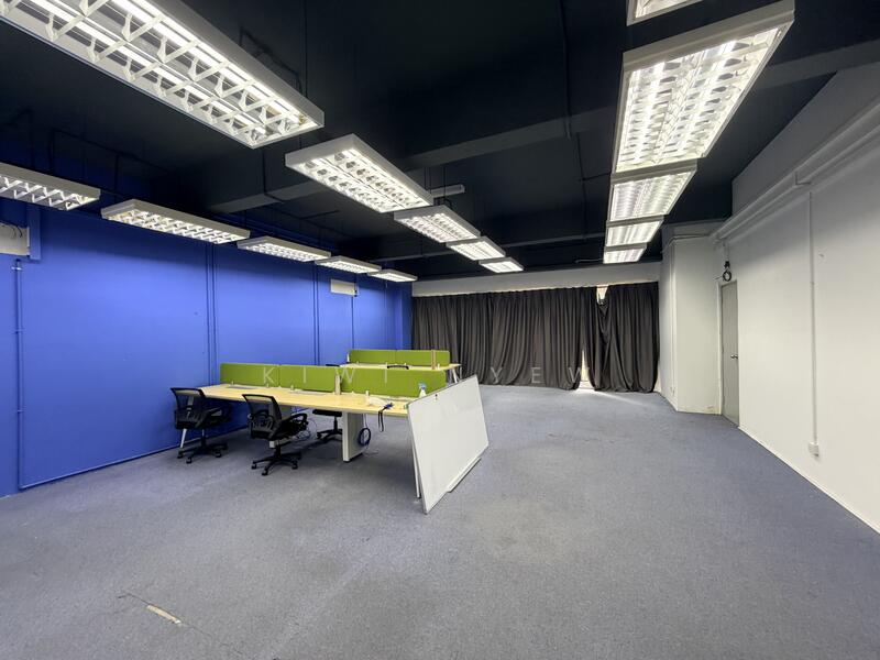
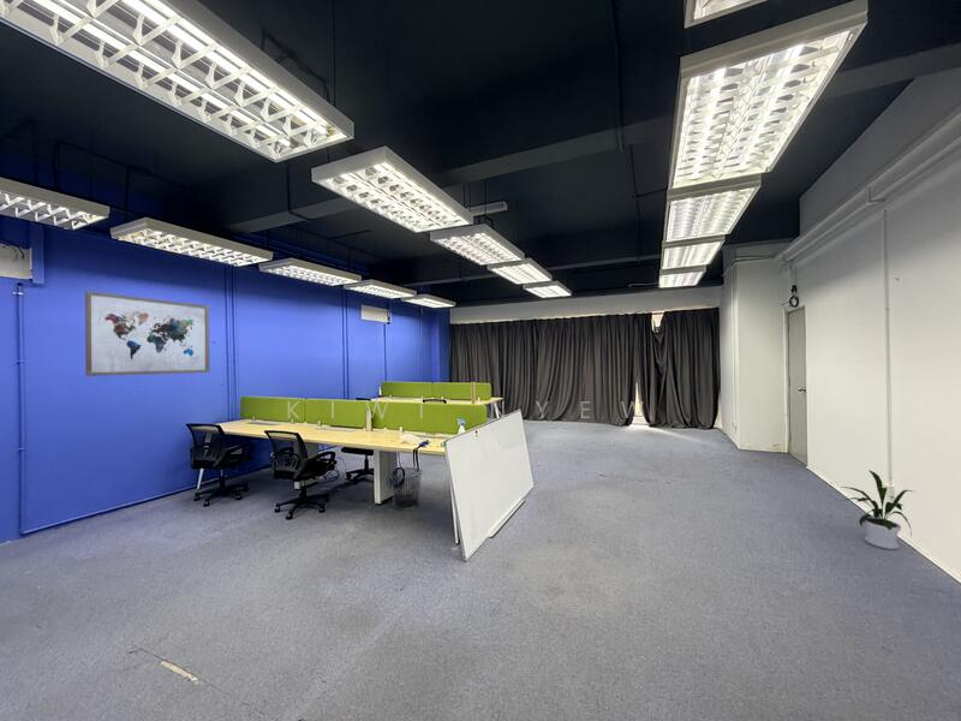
+ wall art [84,290,210,377]
+ waste bin [389,466,423,512]
+ house plant [841,469,917,550]
